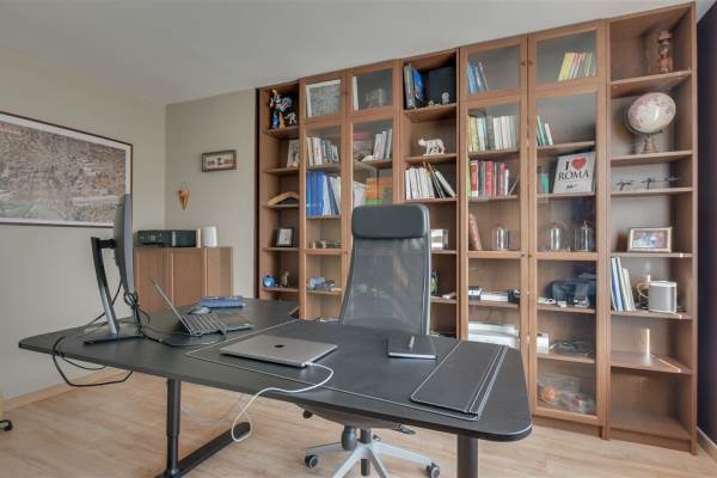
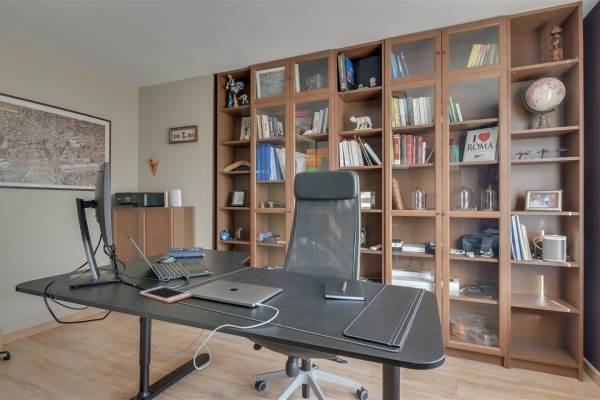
+ cell phone [139,285,193,304]
